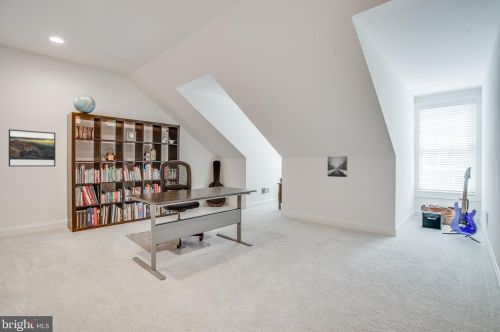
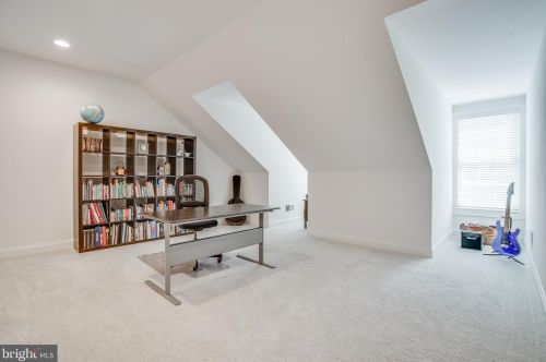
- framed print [326,155,349,178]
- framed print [8,128,56,167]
